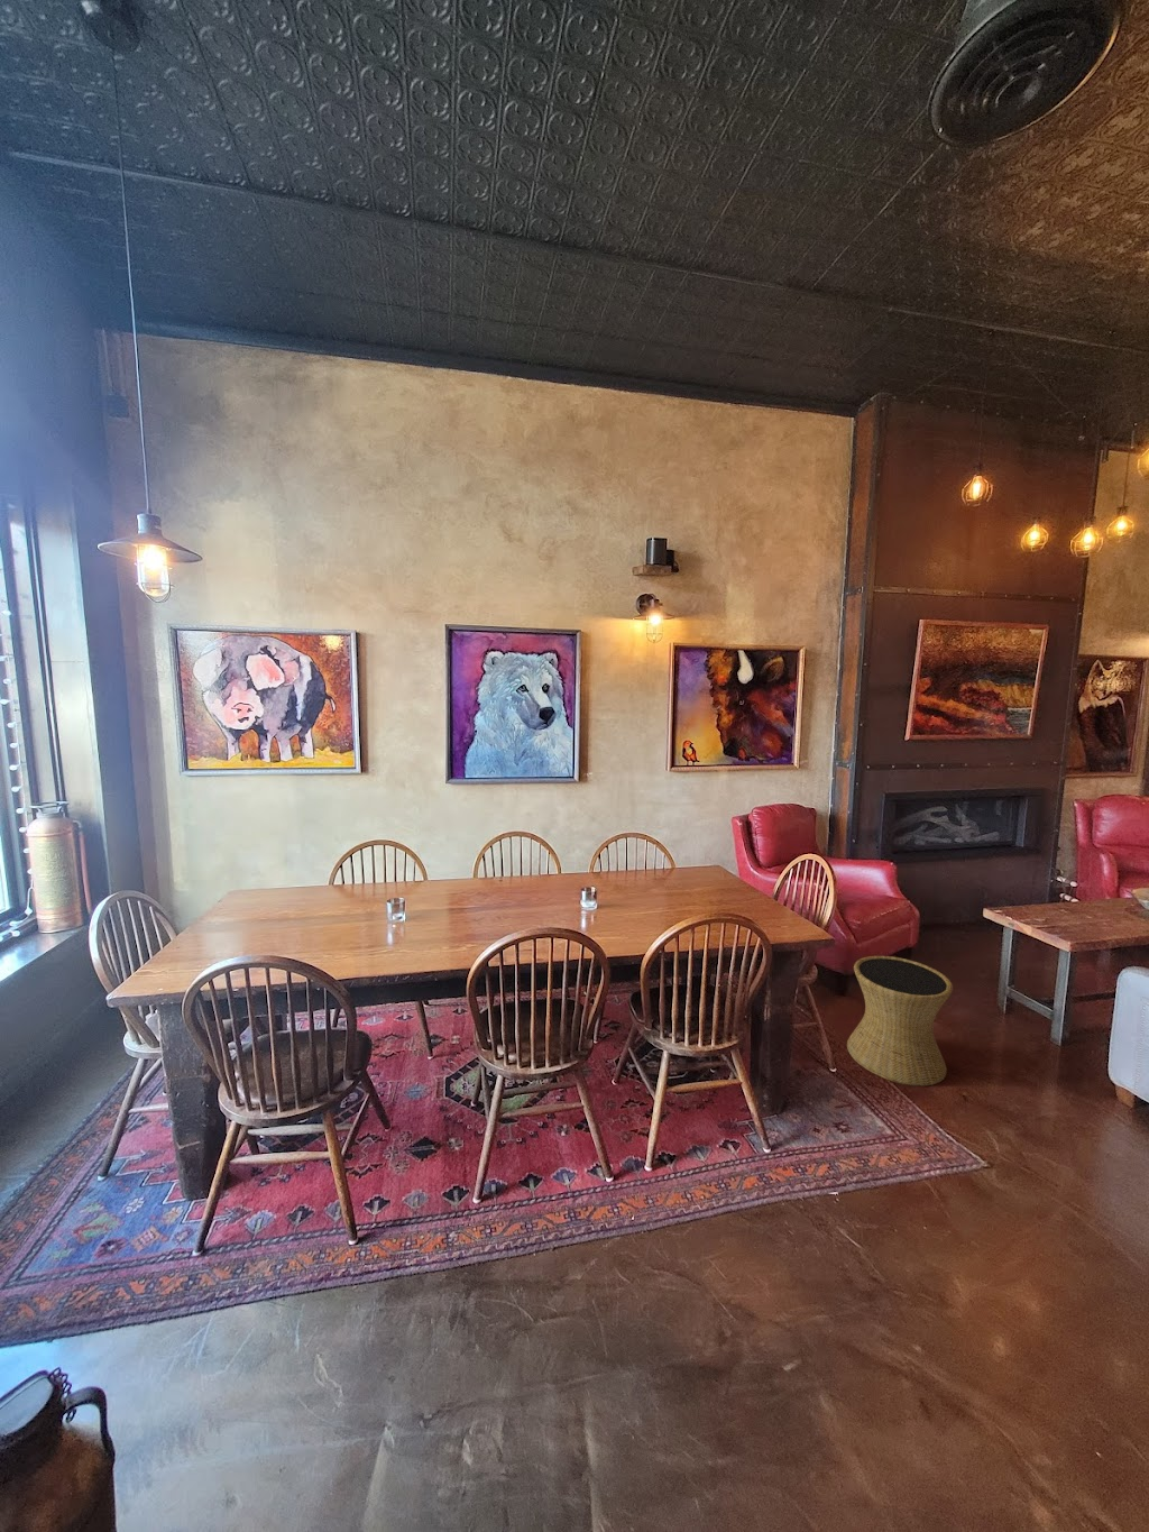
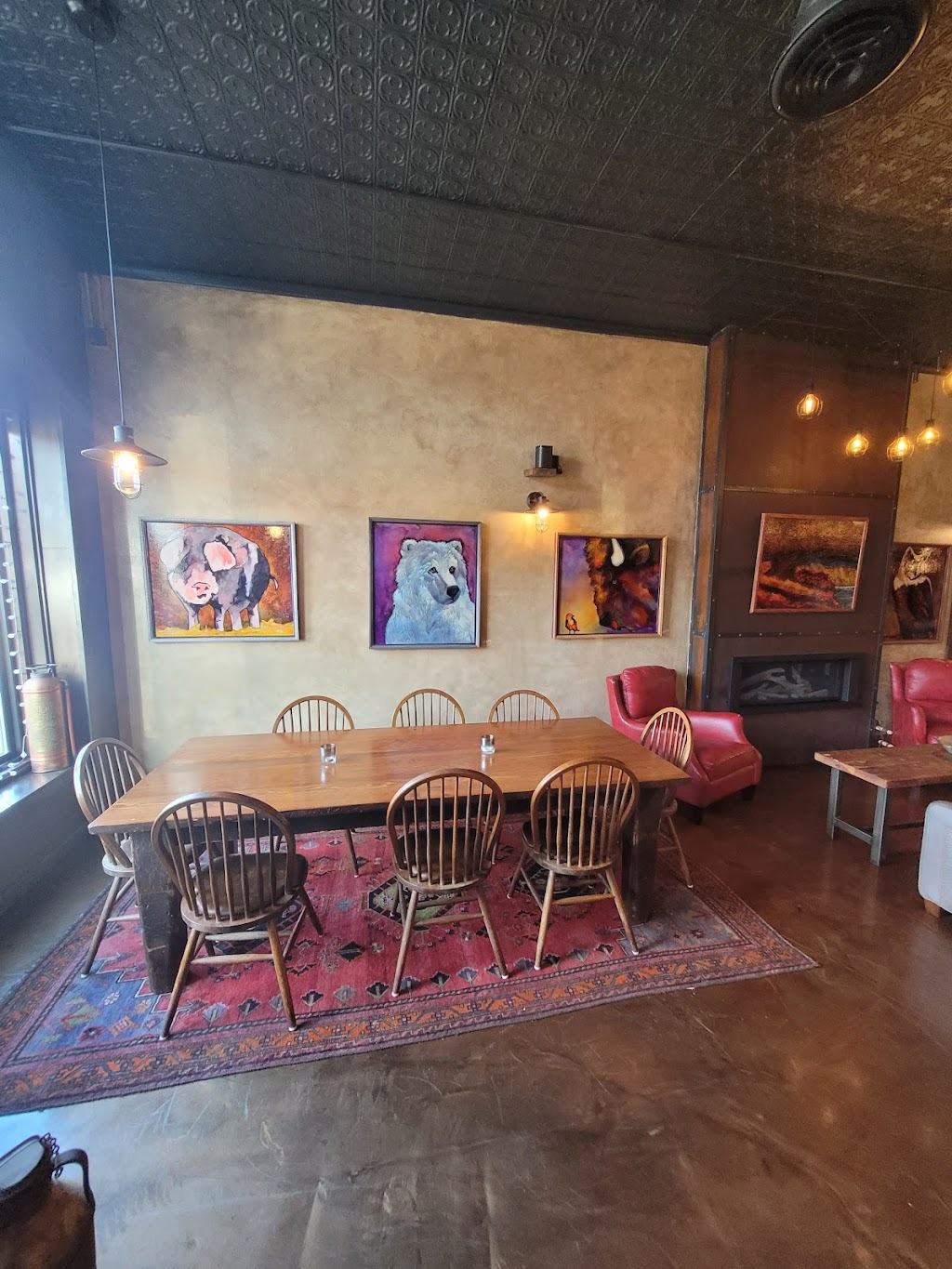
- side table [846,955,953,1088]
